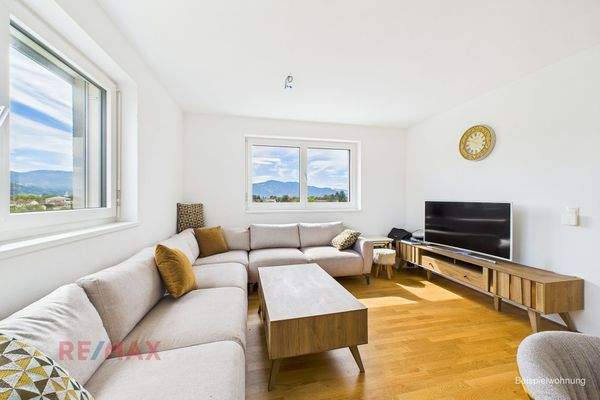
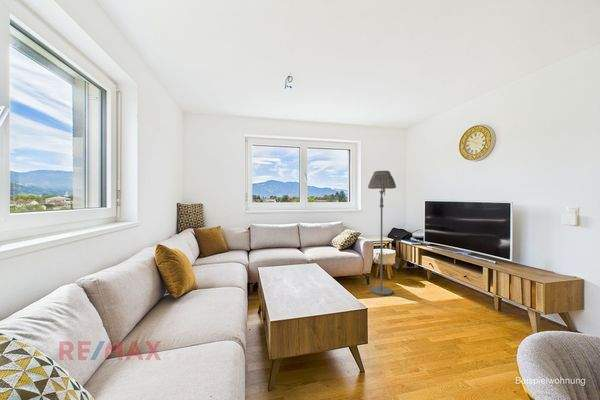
+ floor lamp [367,170,397,296]
